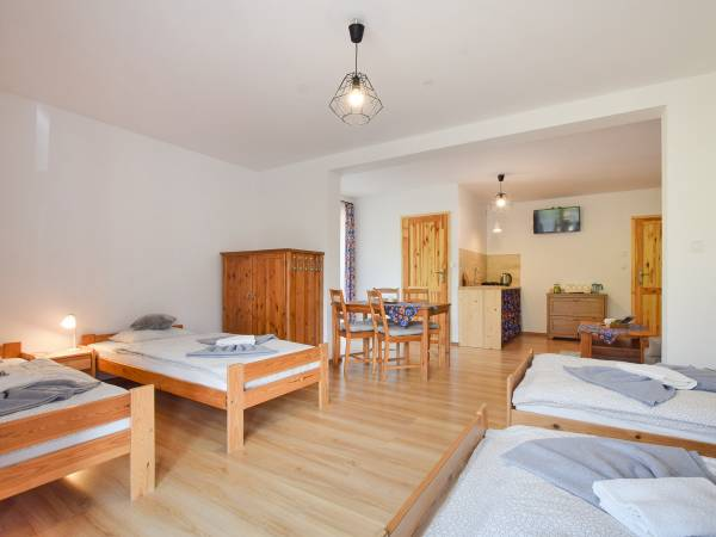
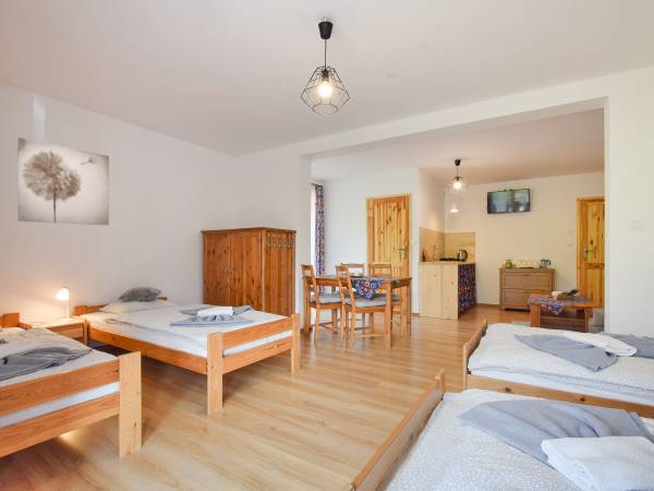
+ wall art [16,136,110,226]
